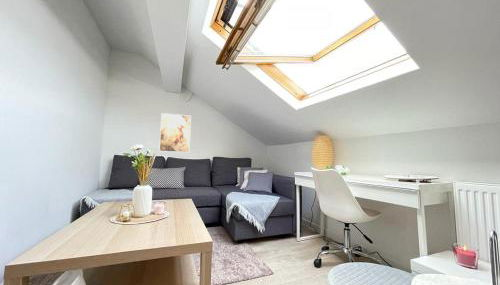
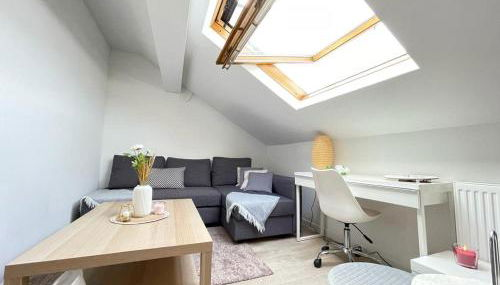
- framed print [158,112,192,153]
